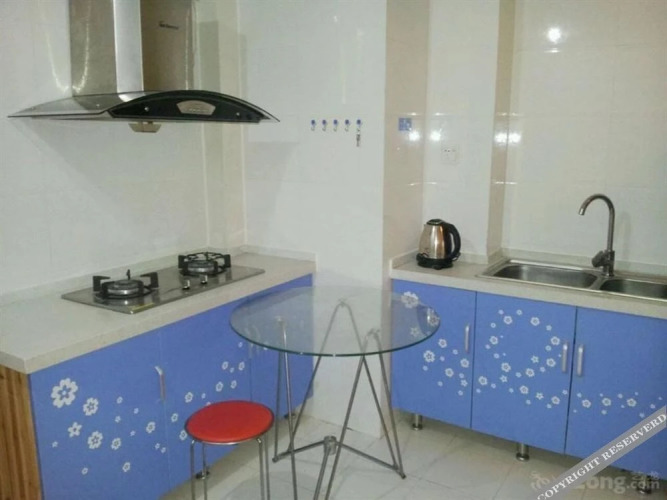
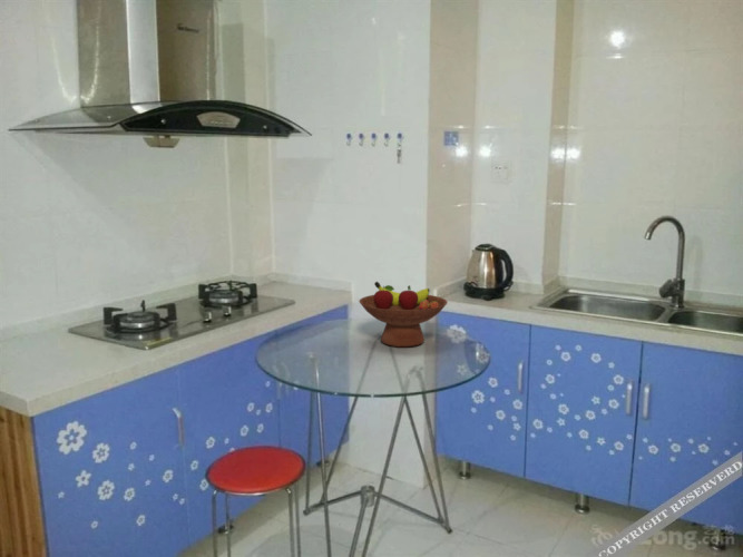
+ fruit bowl [358,281,449,348]
